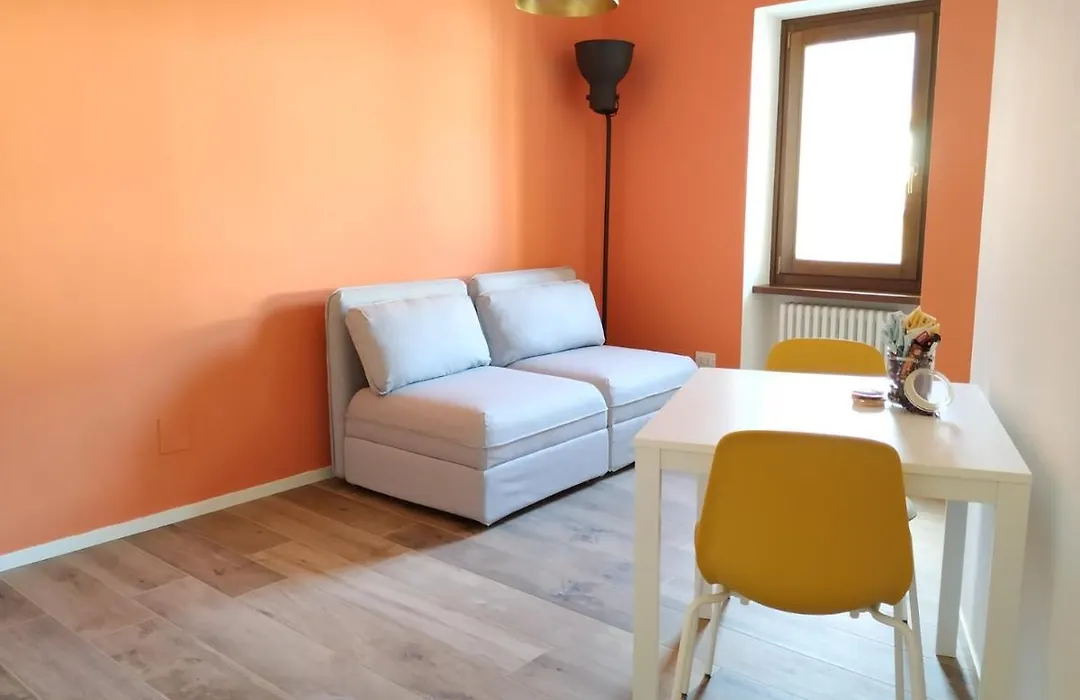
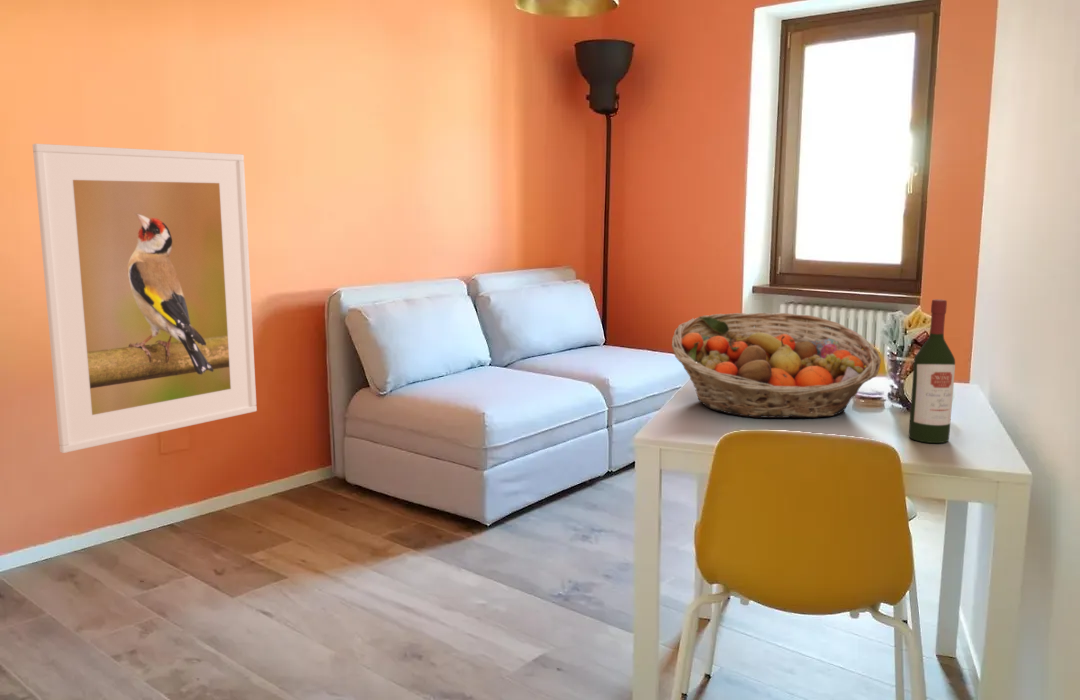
+ fruit basket [671,312,882,419]
+ wine bottle [908,298,956,444]
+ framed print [32,143,258,454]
